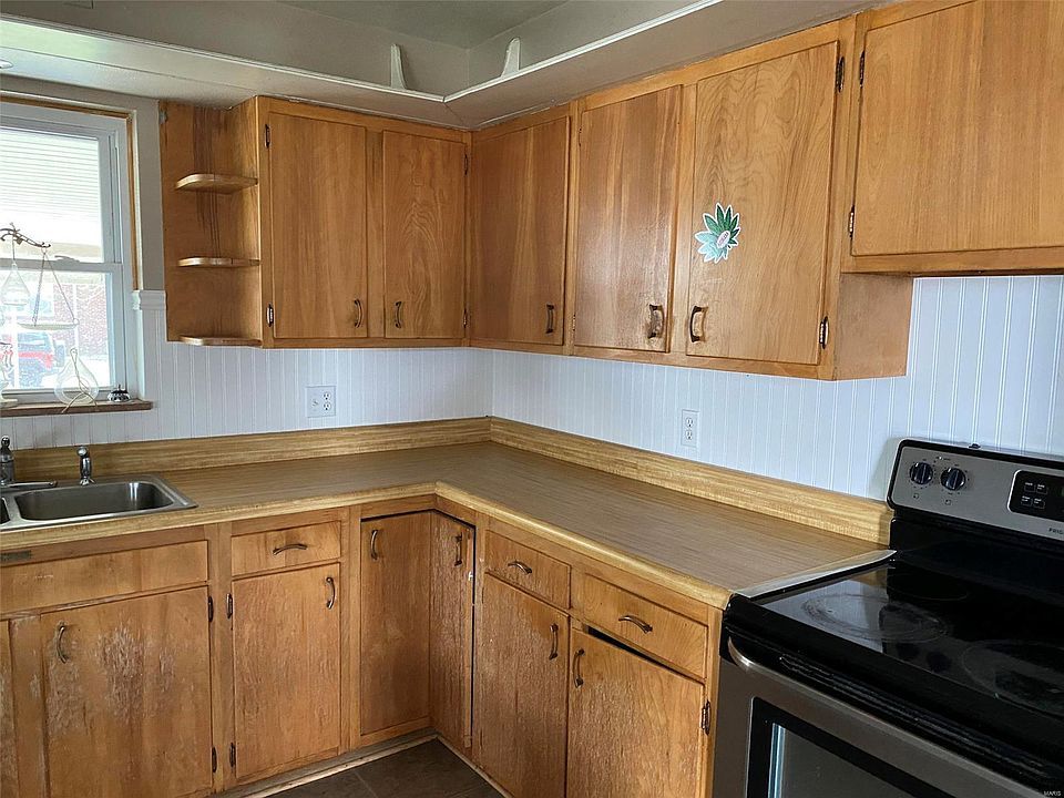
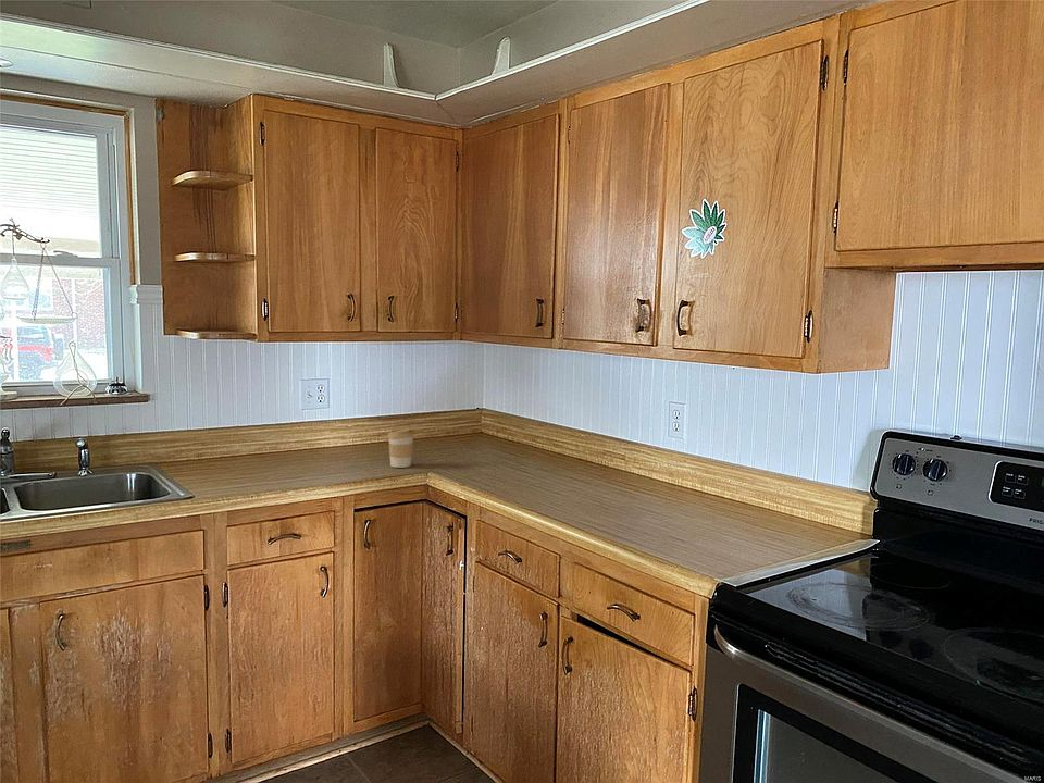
+ coffee cup [386,427,415,469]
